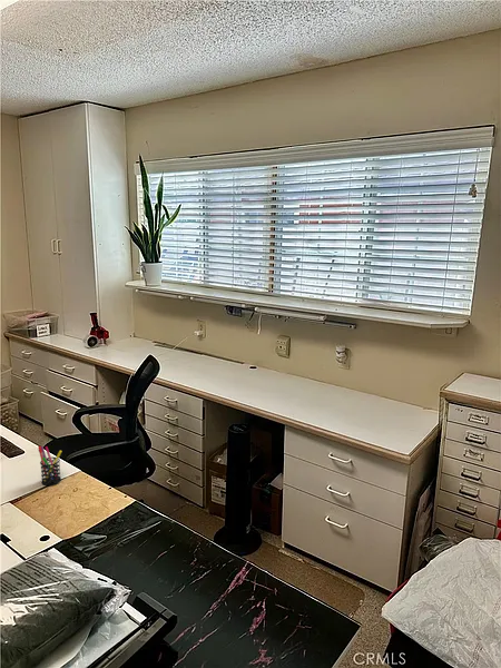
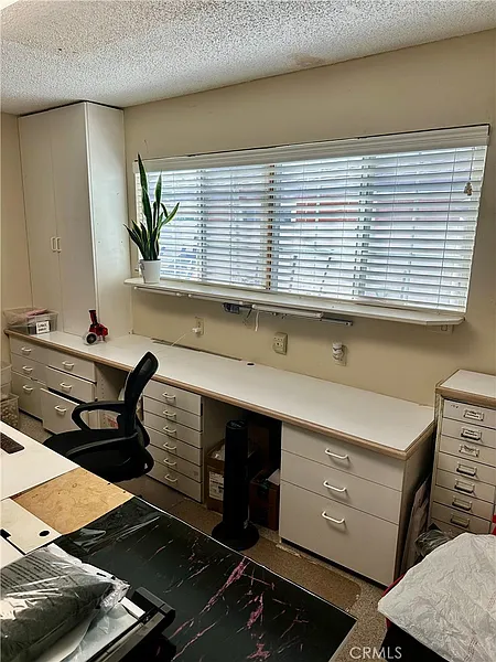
- pen holder [37,445,63,487]
